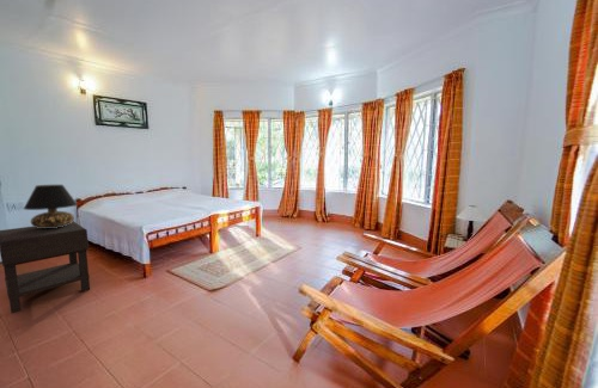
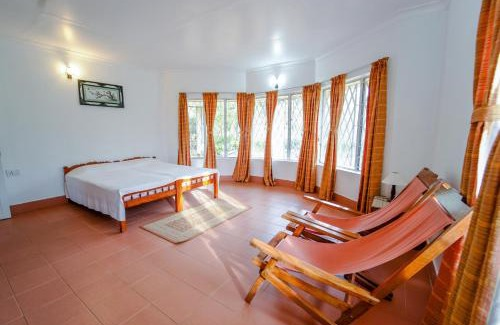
- table lamp [23,184,79,228]
- nightstand [0,221,91,315]
